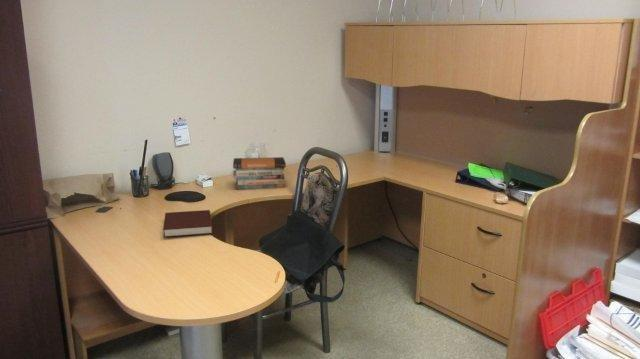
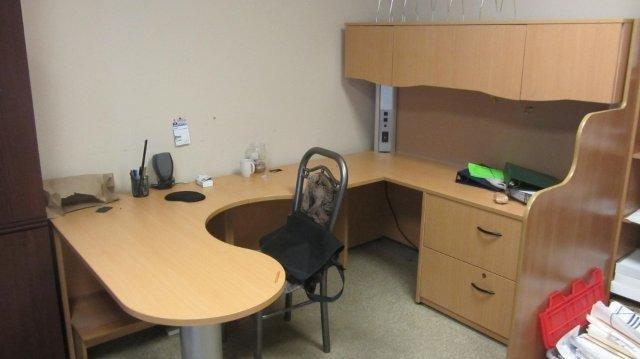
- notebook [162,209,214,238]
- book stack [232,156,287,190]
